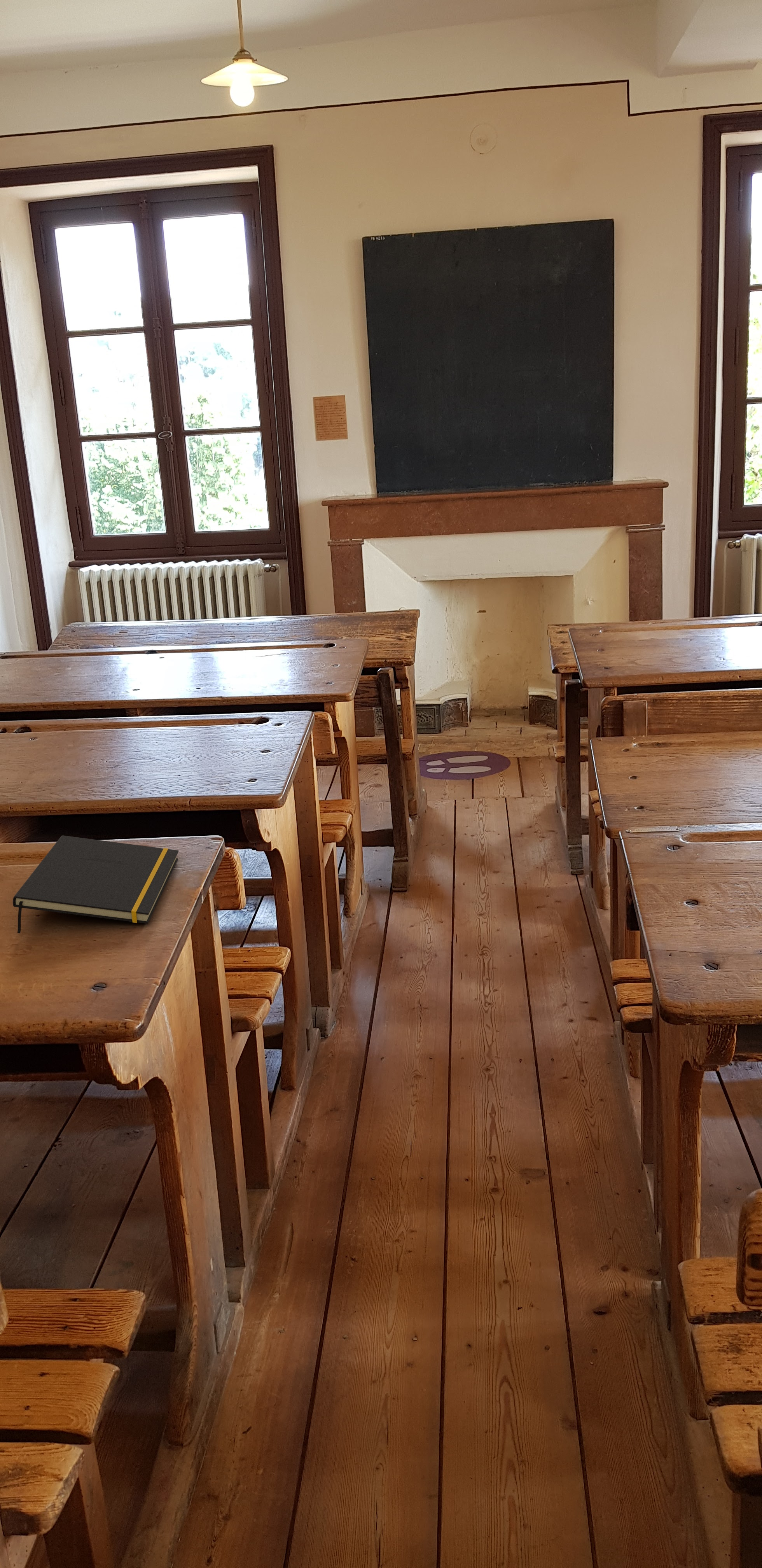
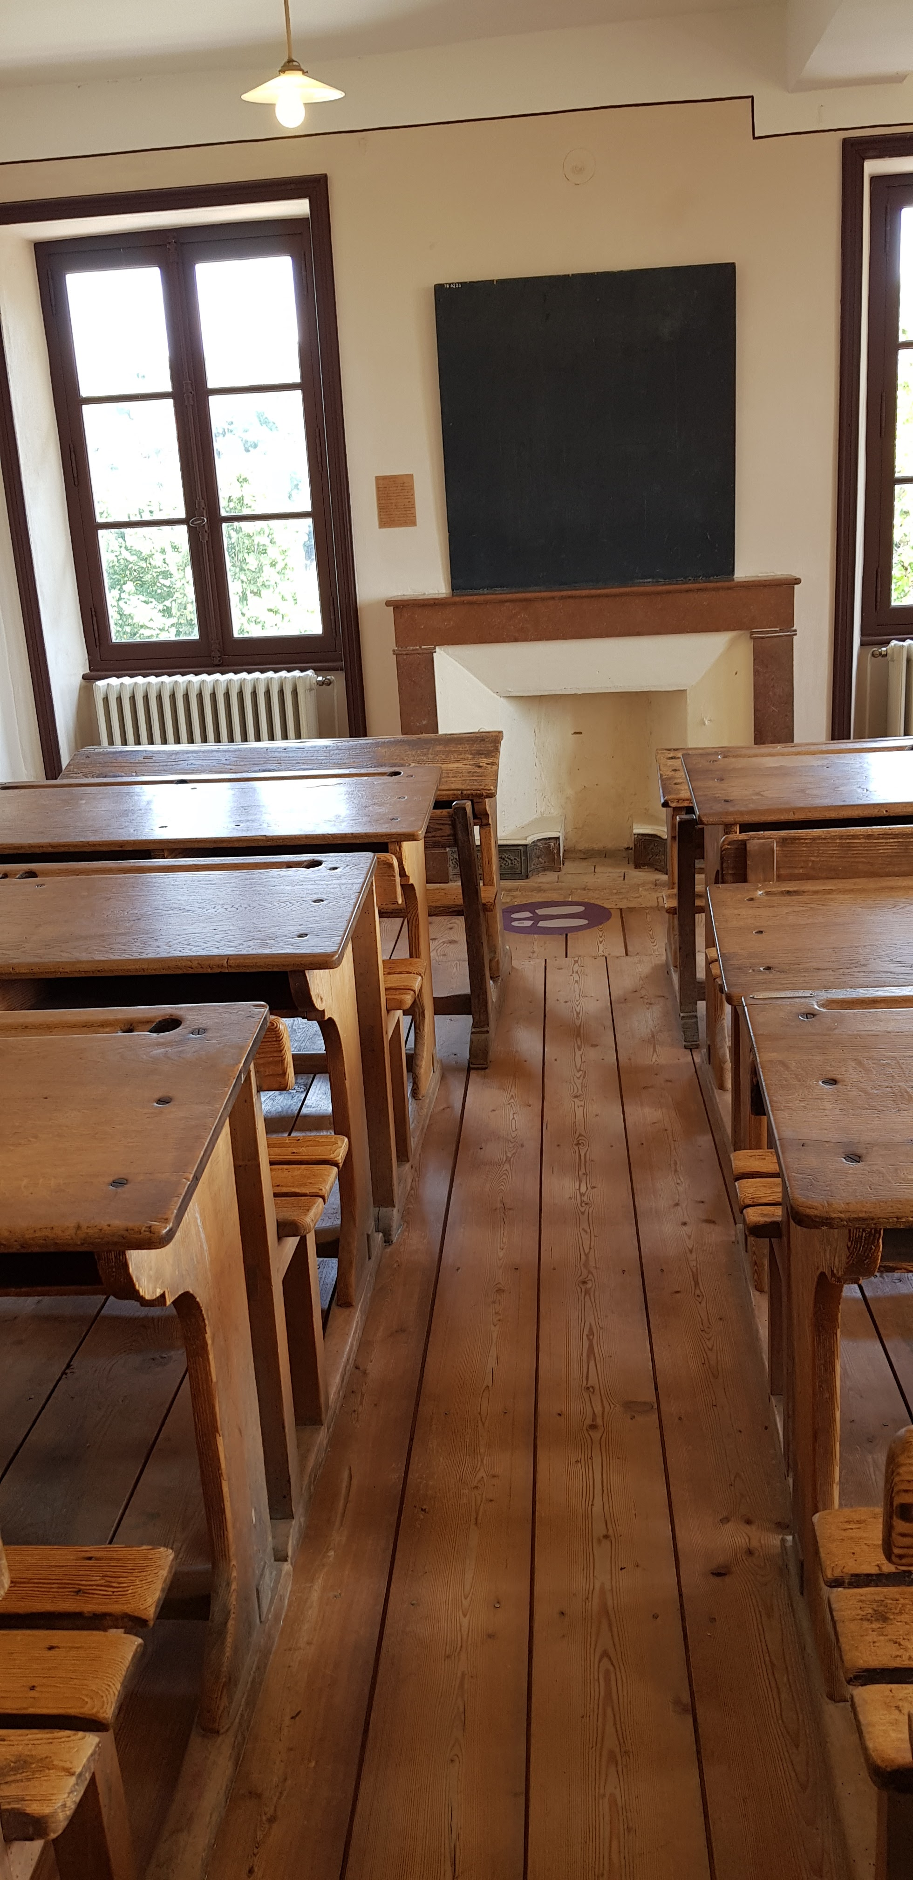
- notepad [12,835,179,934]
